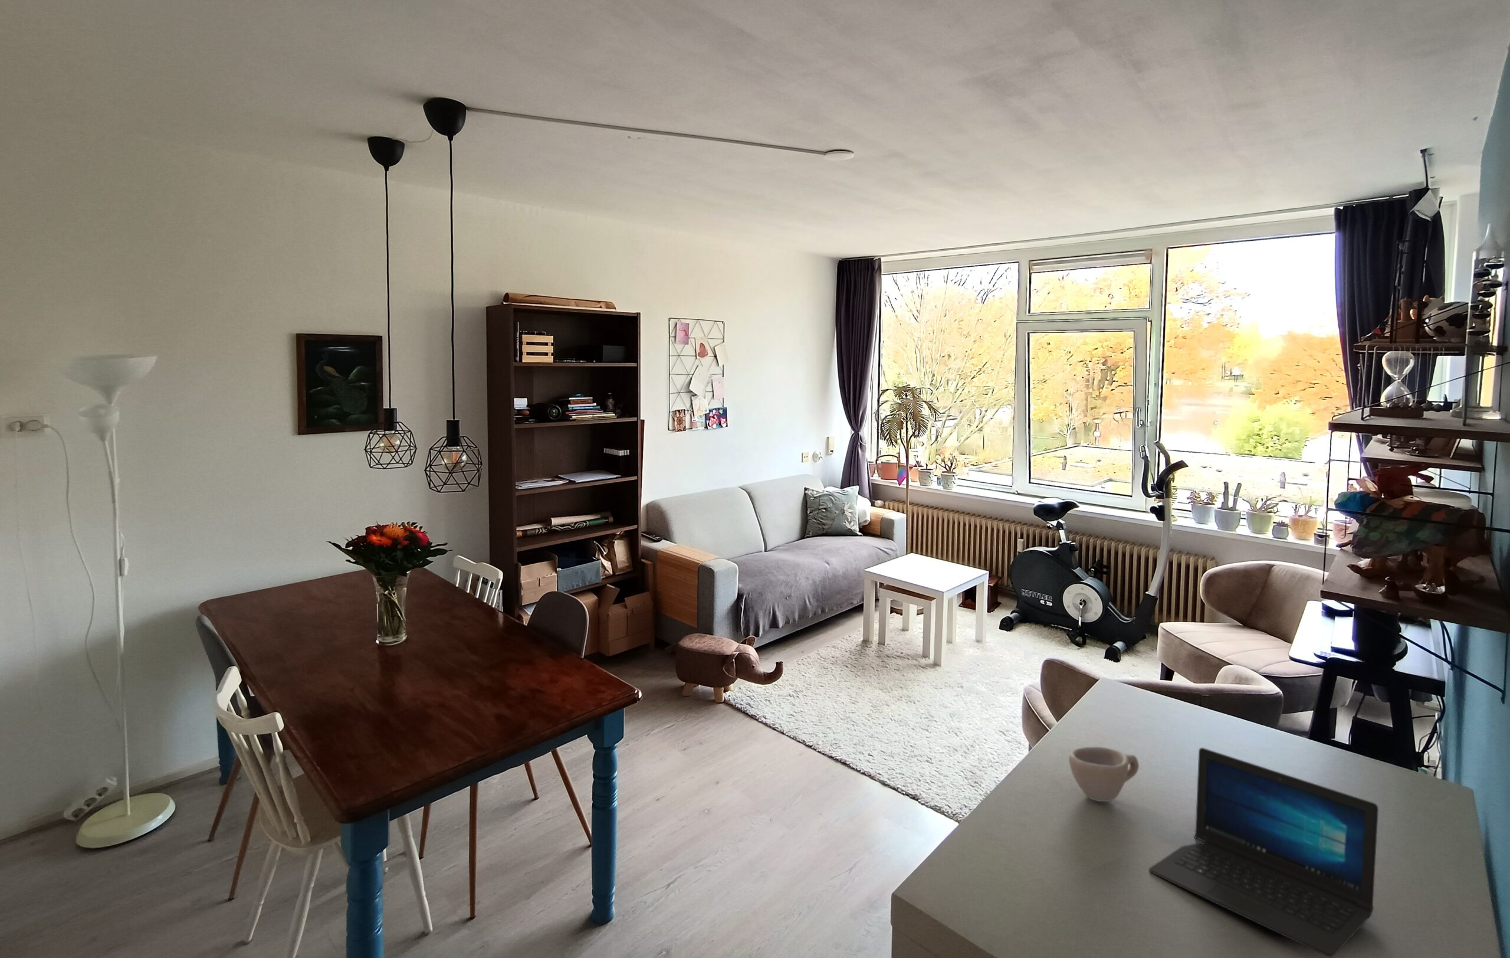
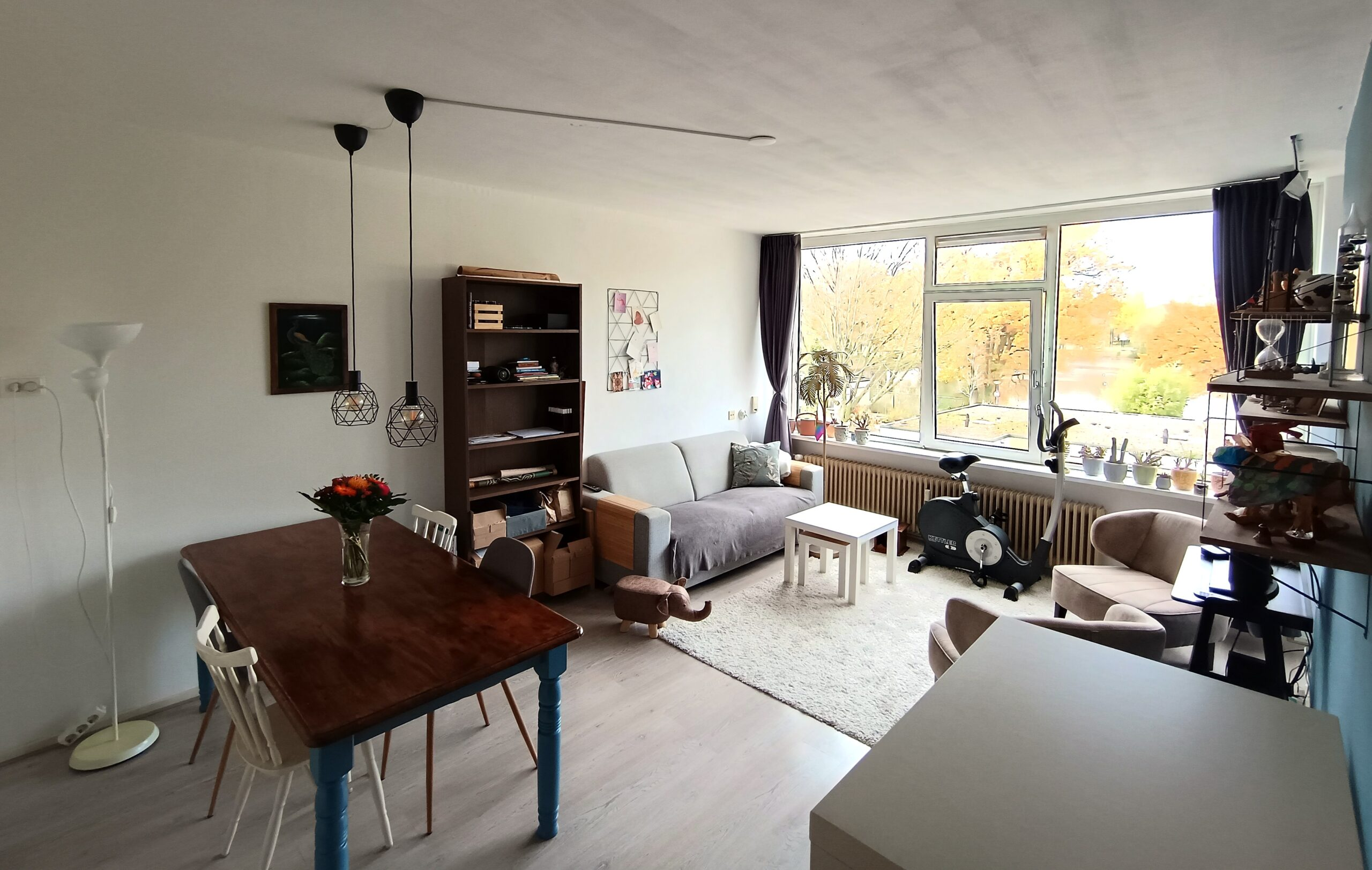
- laptop [1148,748,1379,958]
- cup [1069,747,1139,802]
